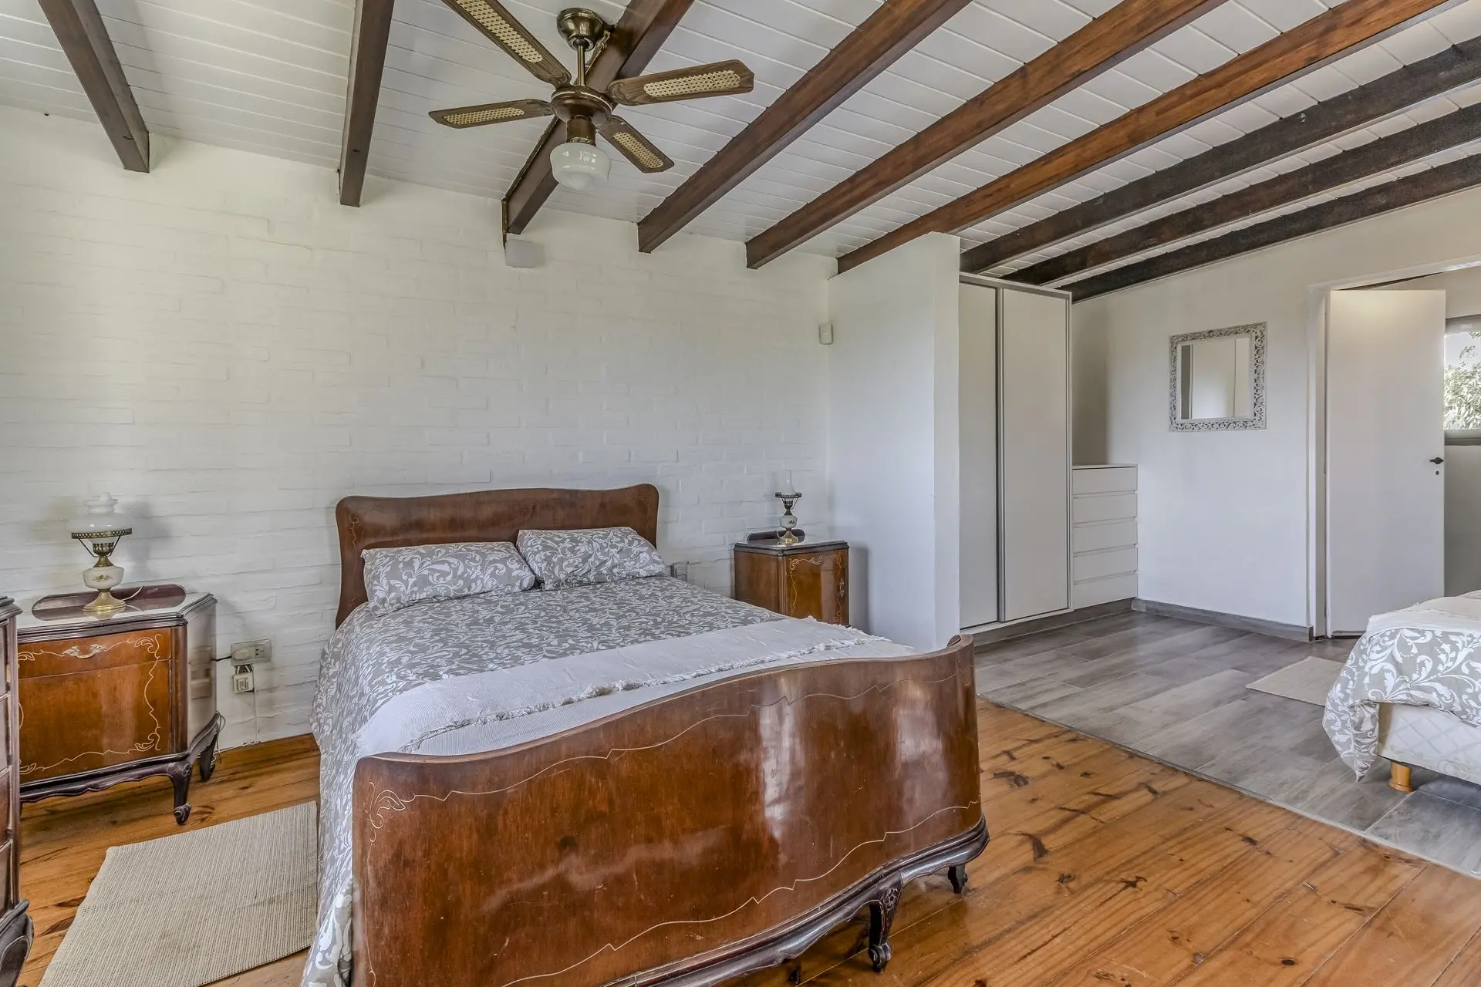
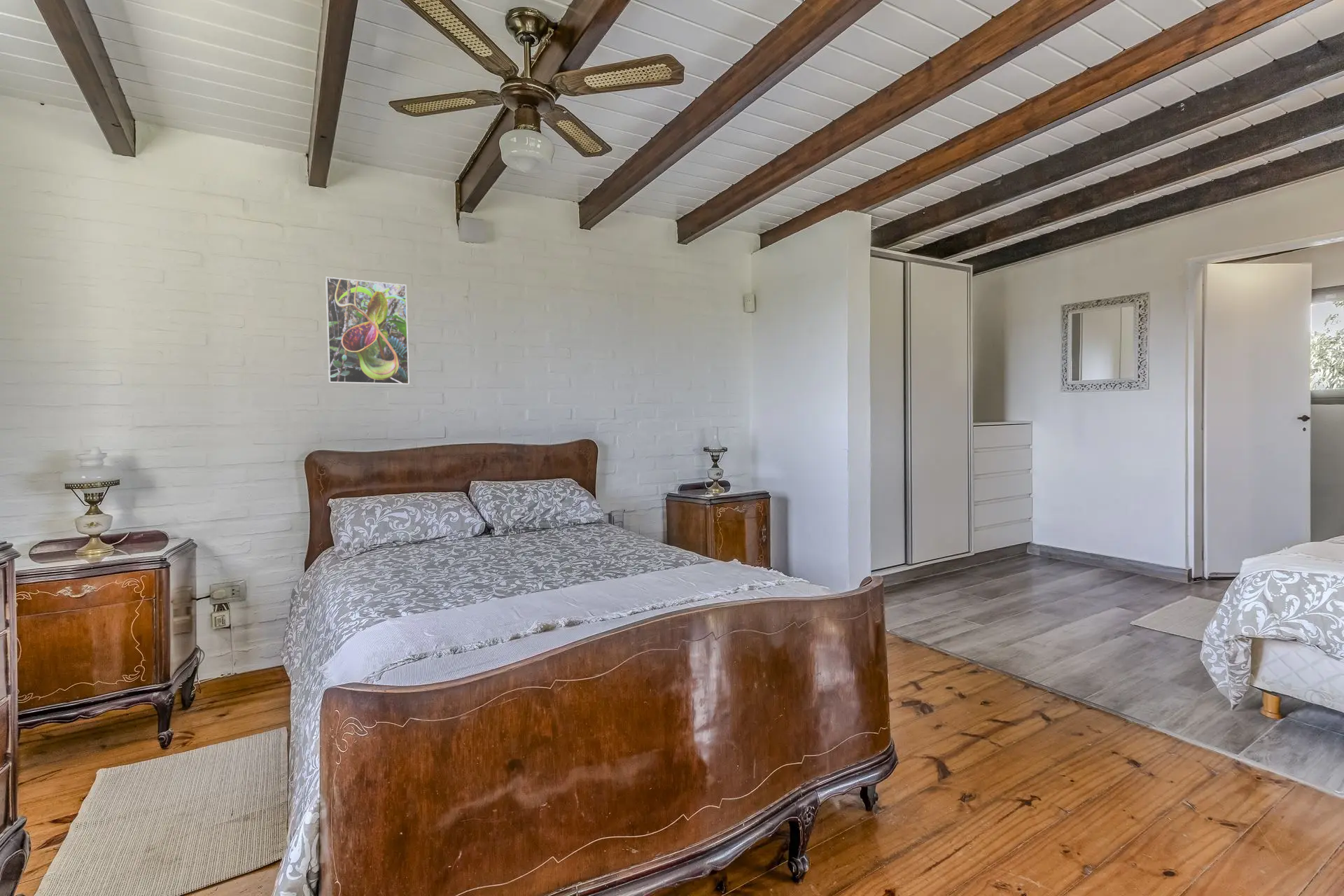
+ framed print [325,276,410,386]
